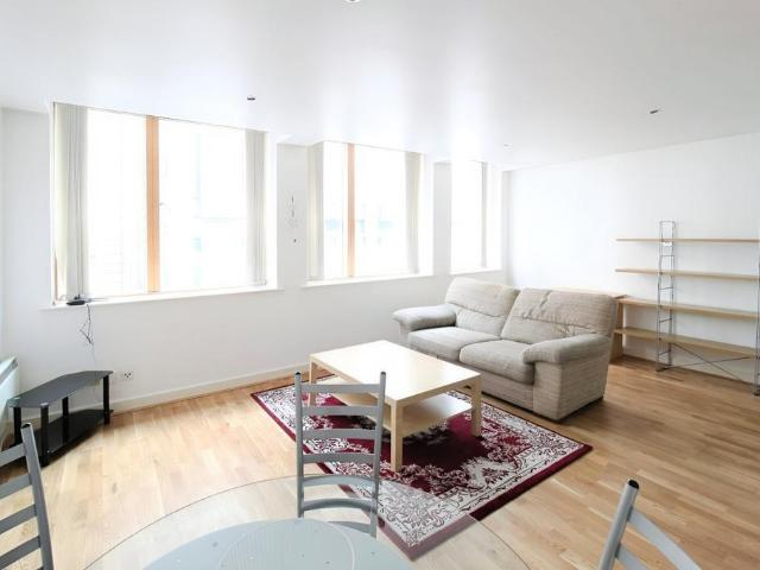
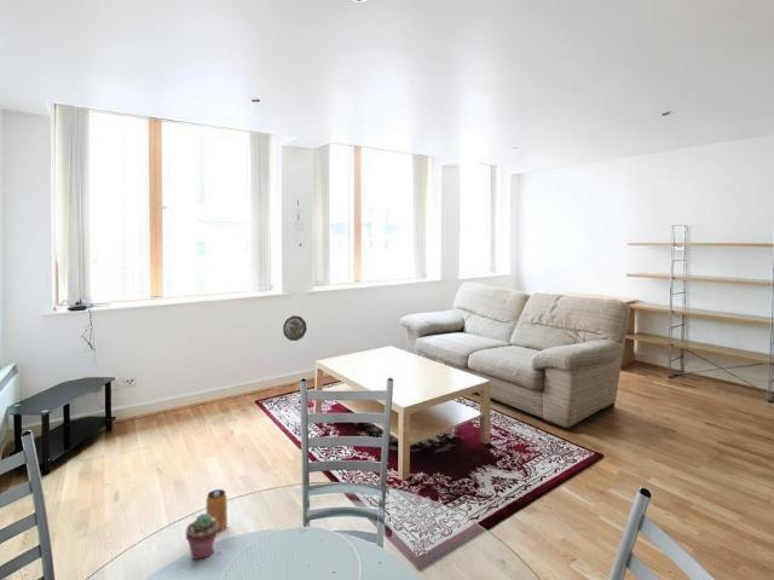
+ beverage can [206,488,229,533]
+ potted succulent [185,512,219,561]
+ decorative plate [282,314,307,342]
